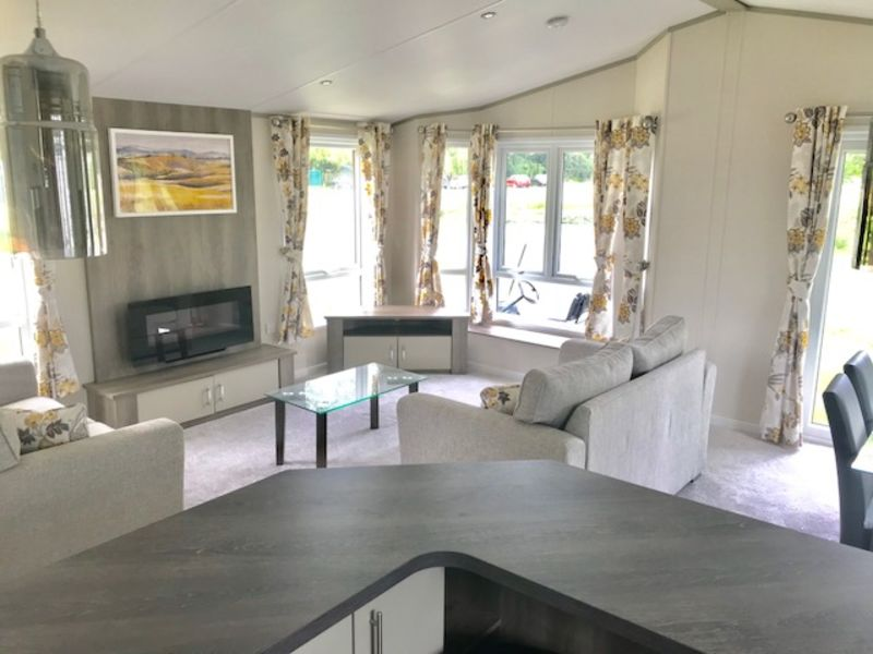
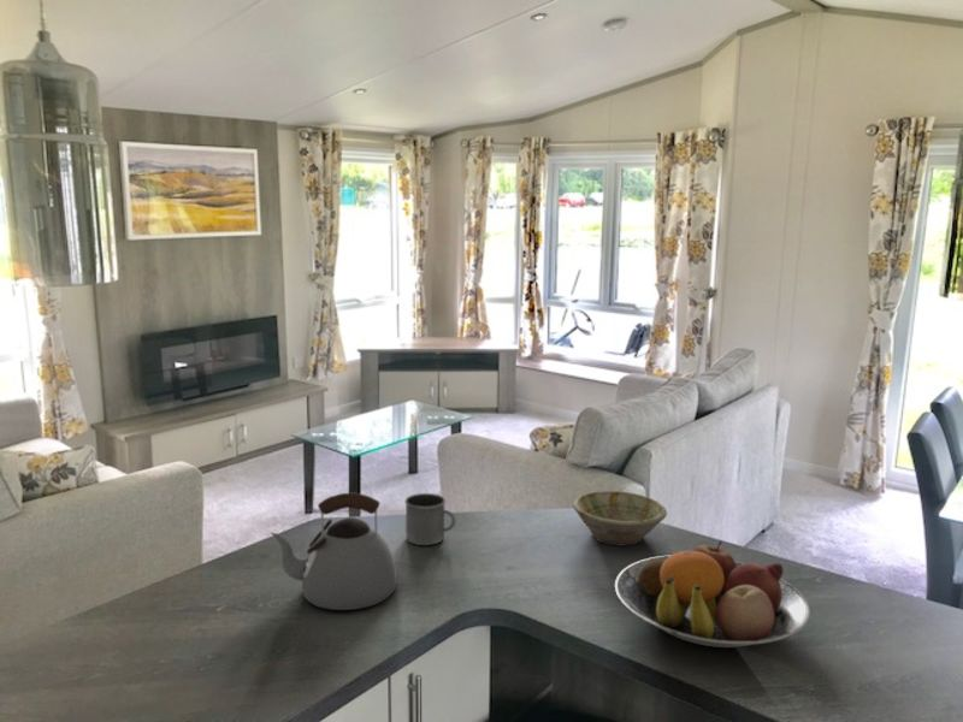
+ bowl [572,490,668,546]
+ mug [403,492,457,546]
+ kettle [270,492,398,611]
+ fruit bowl [614,539,811,649]
